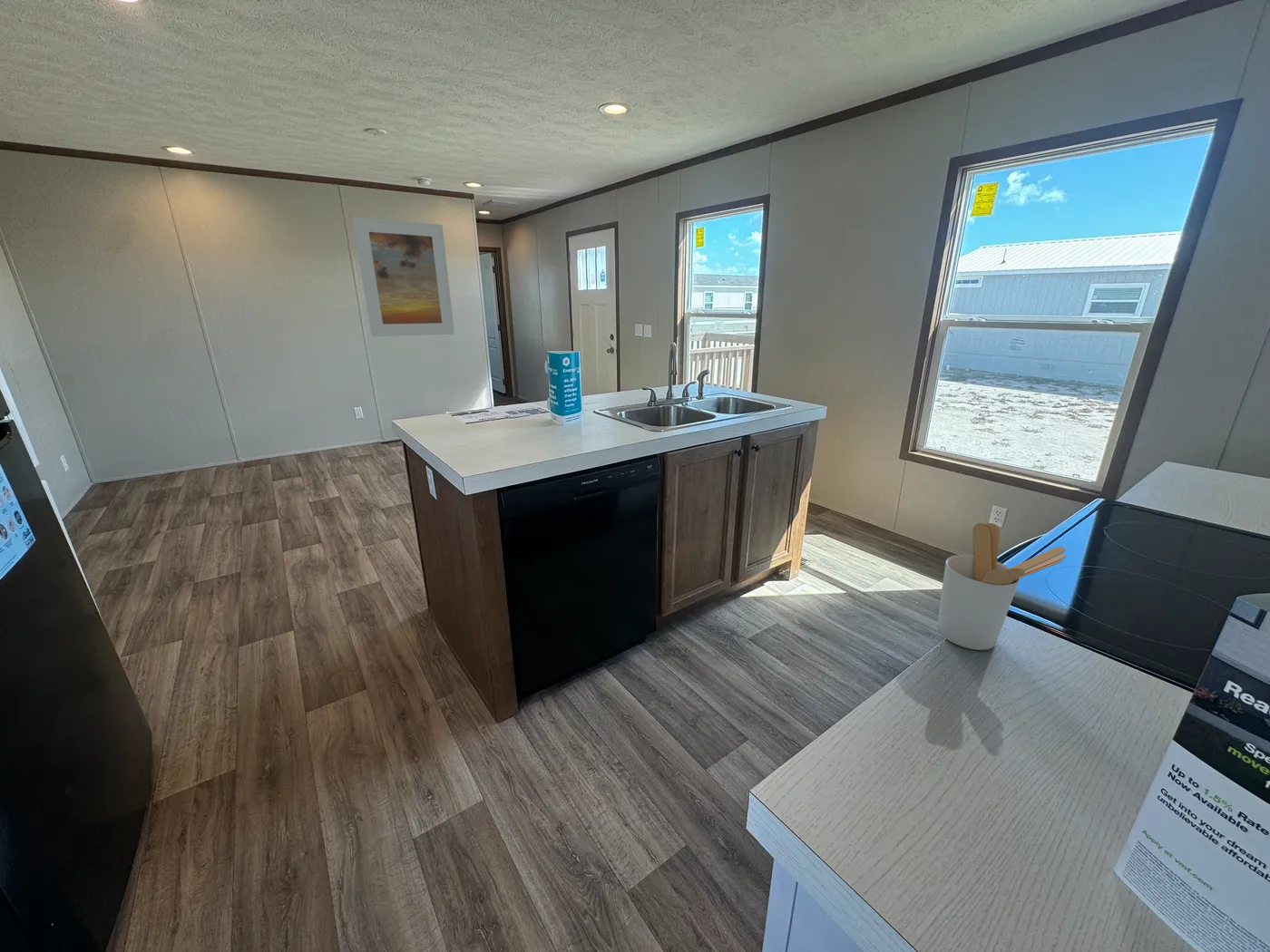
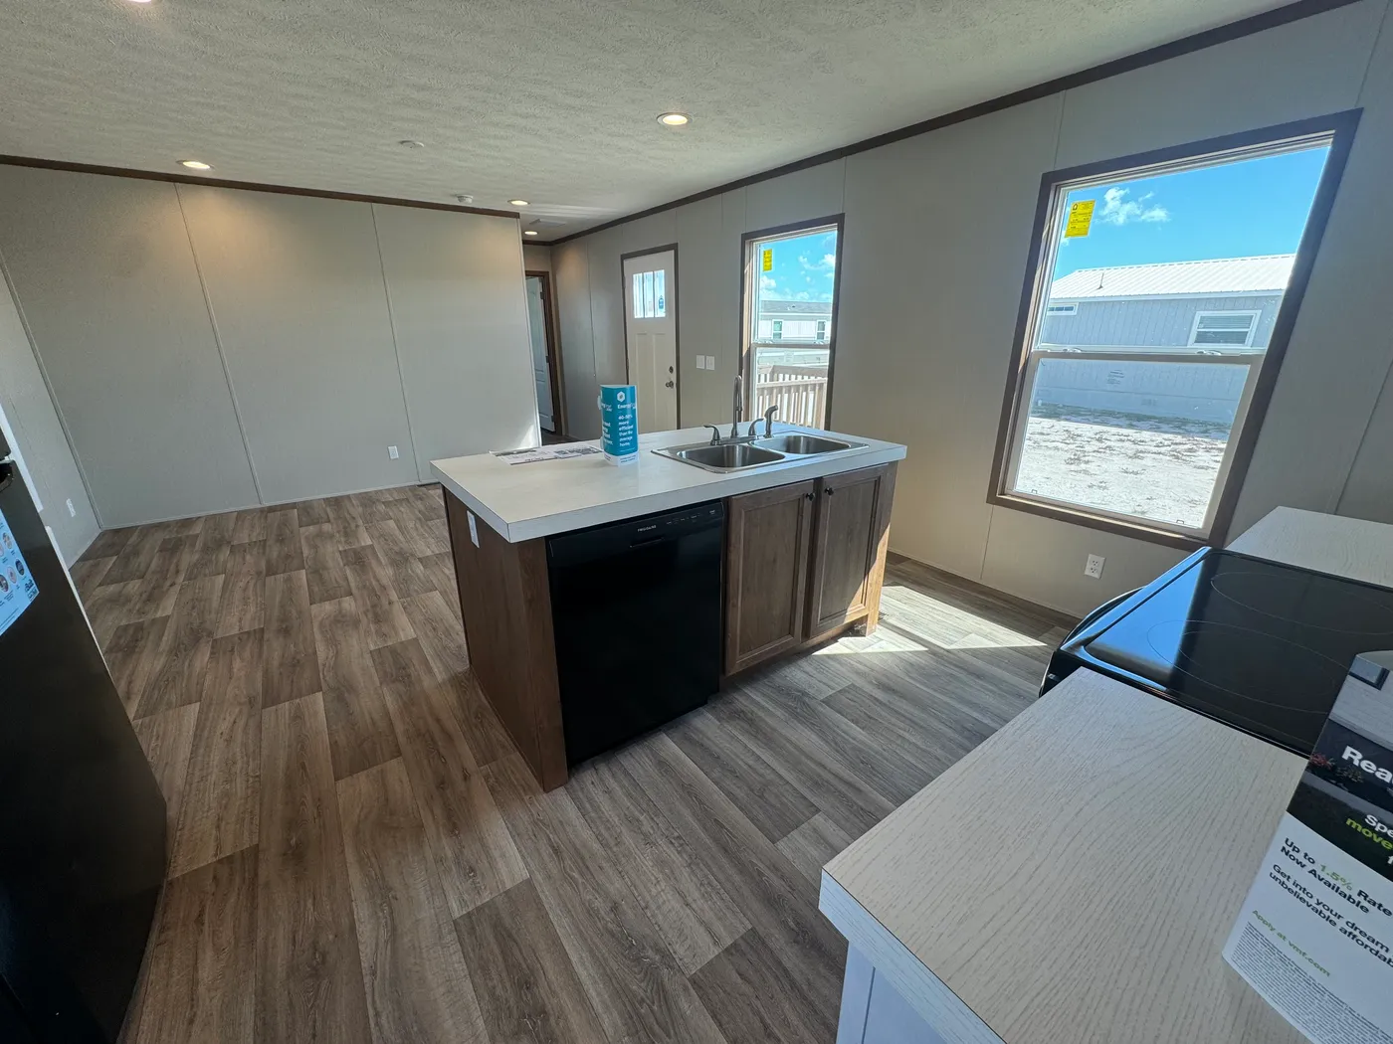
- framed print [352,216,455,337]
- utensil holder [936,522,1067,651]
